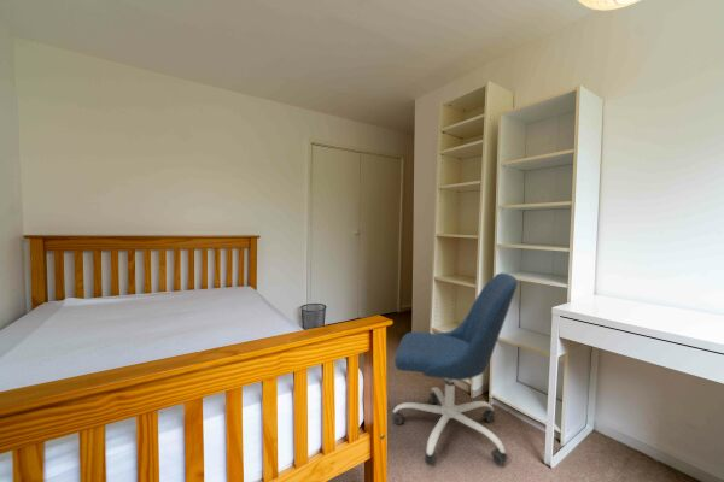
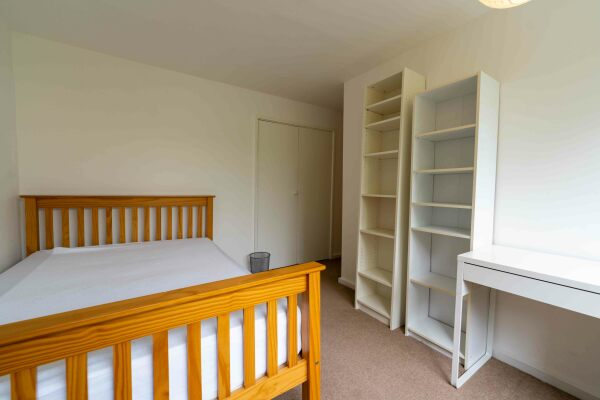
- office chair [391,271,519,468]
